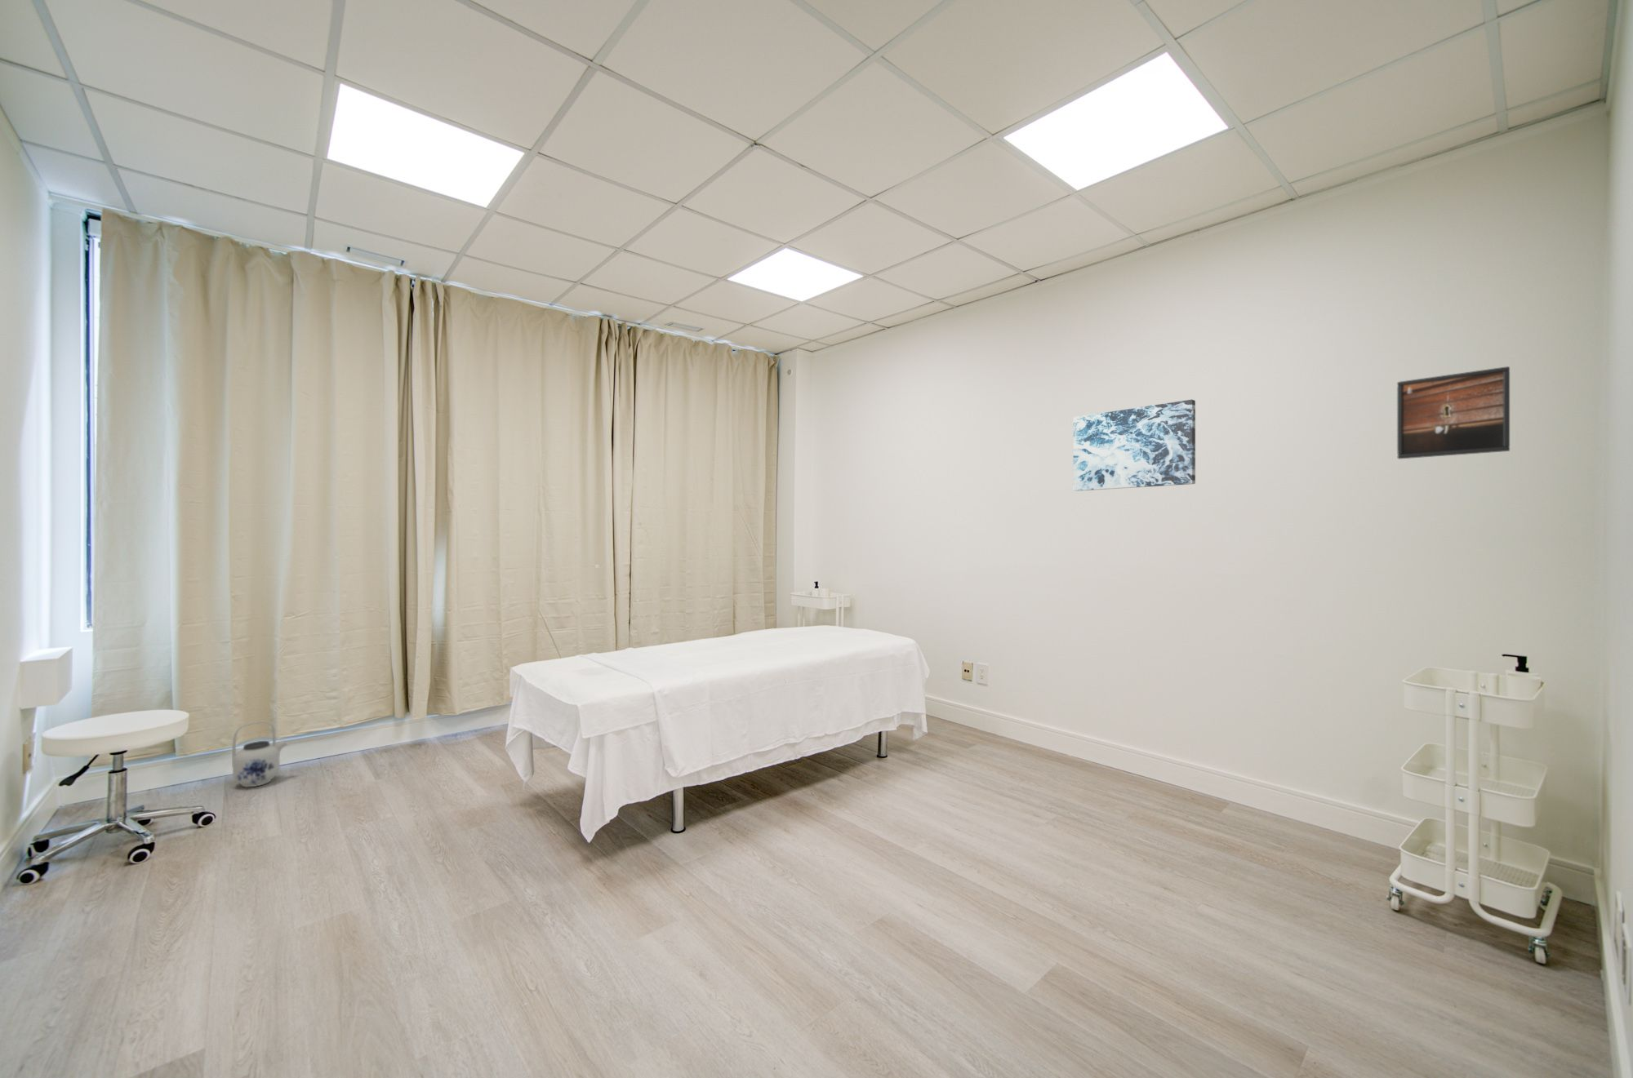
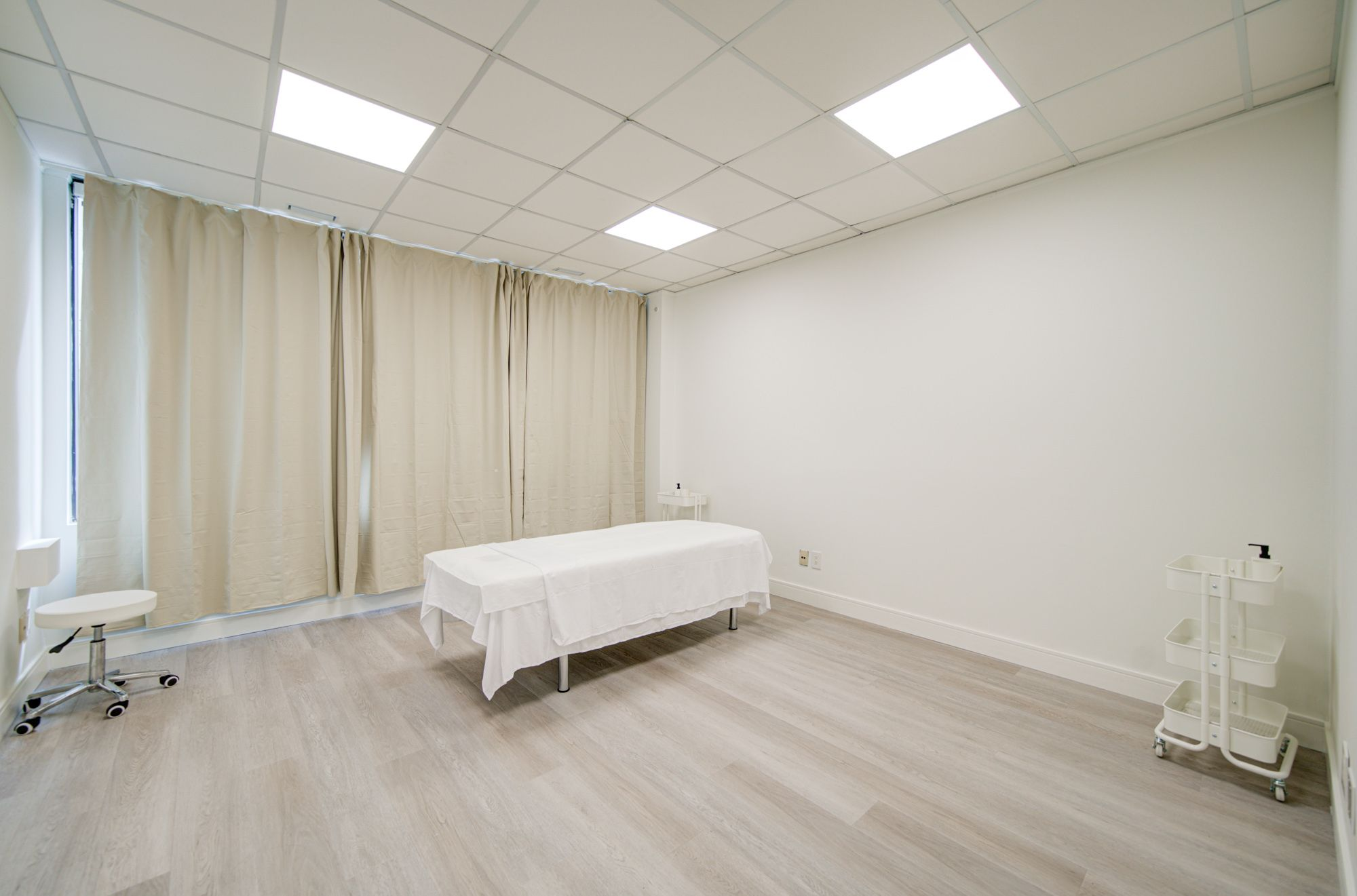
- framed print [1396,366,1510,460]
- wall art [1072,399,1196,491]
- teapot [231,721,289,788]
